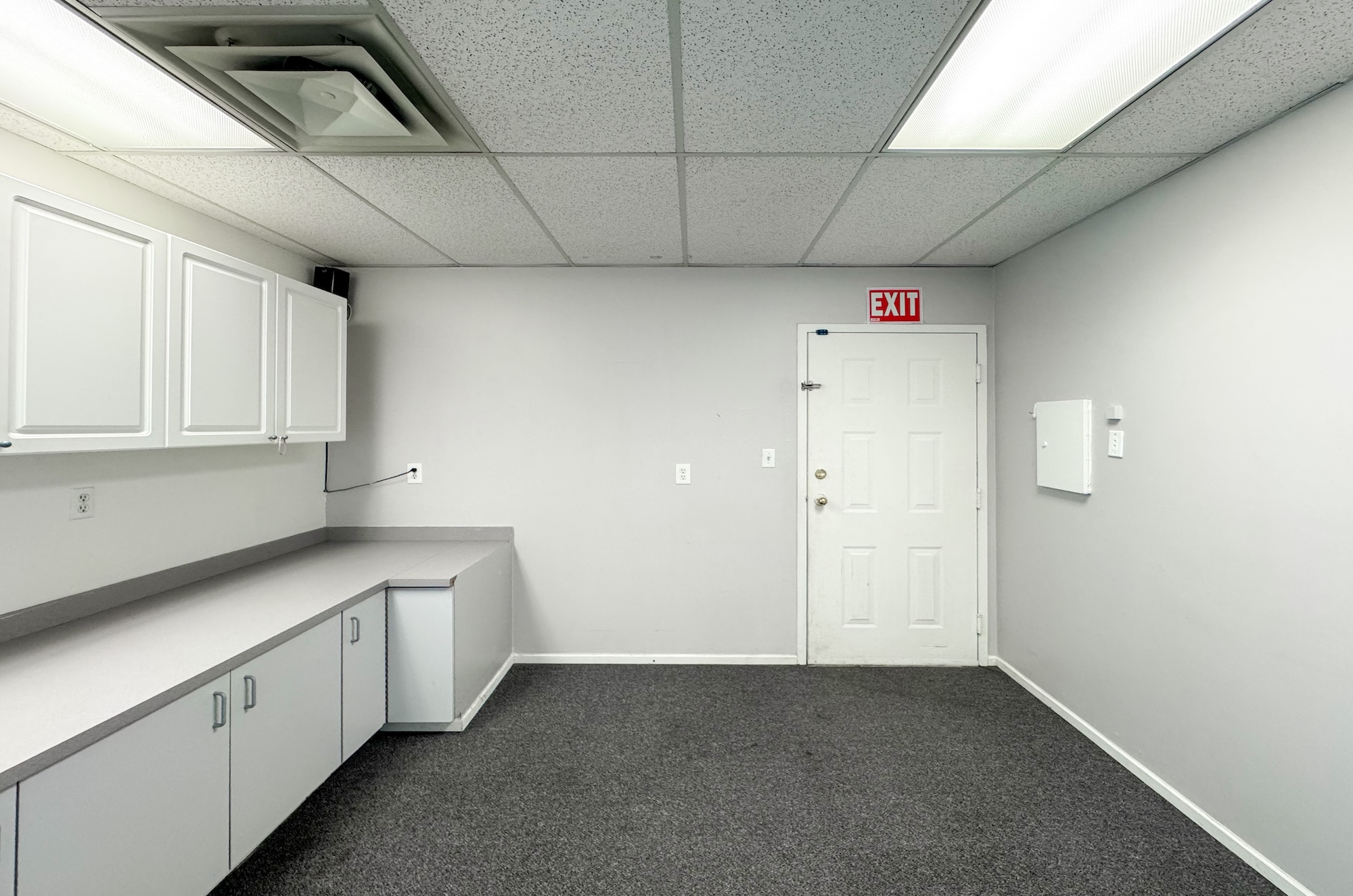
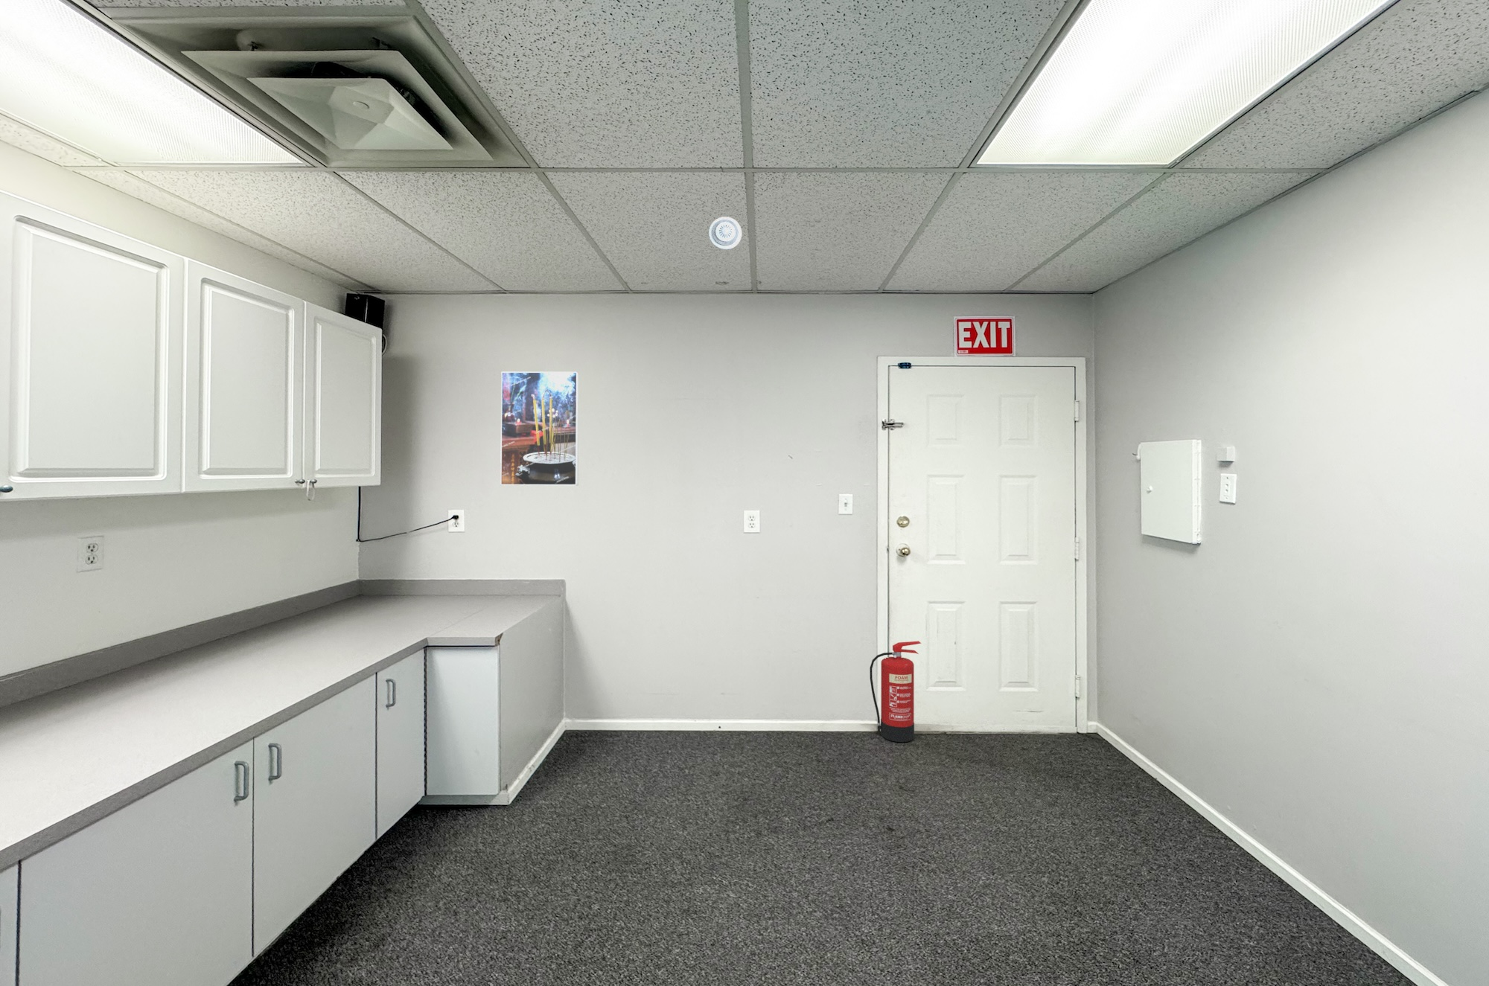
+ fire extinguisher [868,640,922,743]
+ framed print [500,371,579,486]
+ smoke detector [708,216,742,250]
